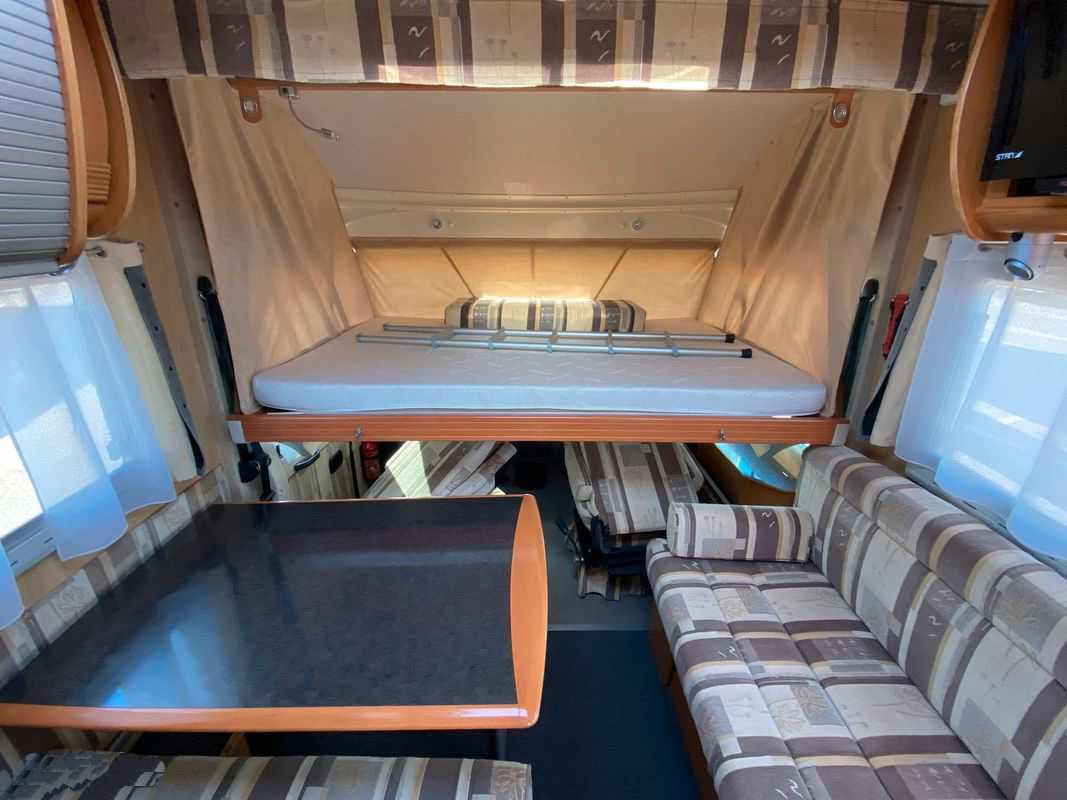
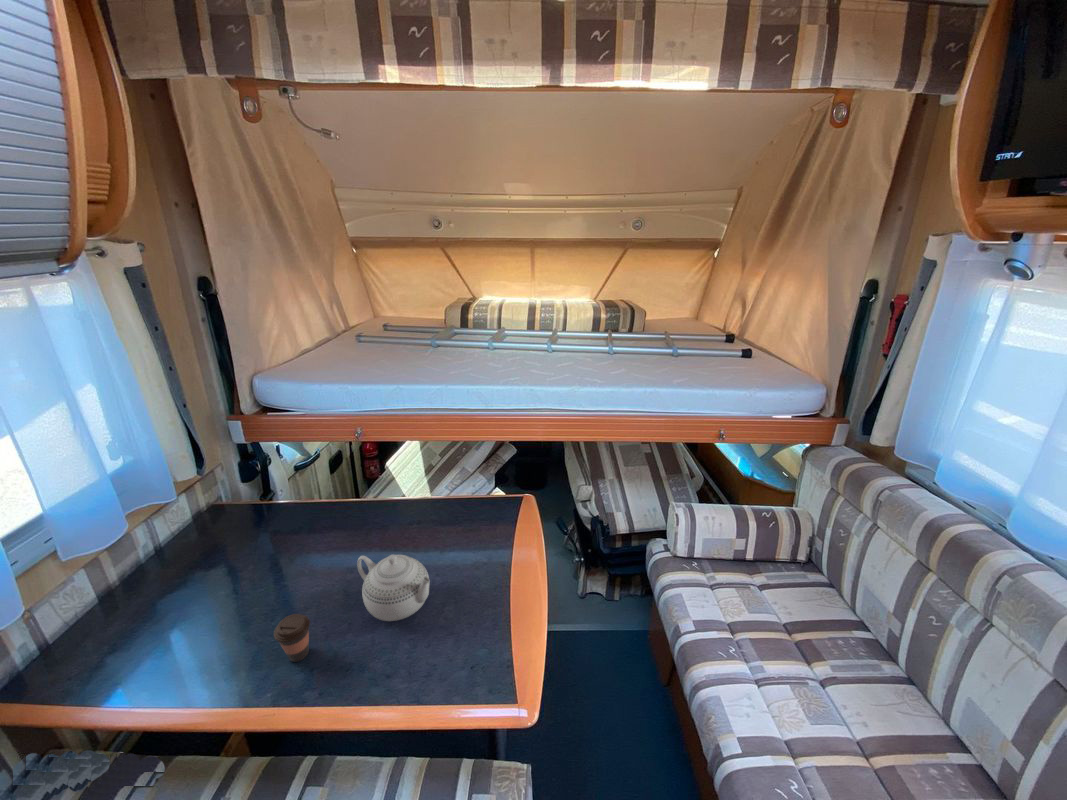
+ coffee cup [273,613,311,663]
+ teapot [356,554,431,622]
